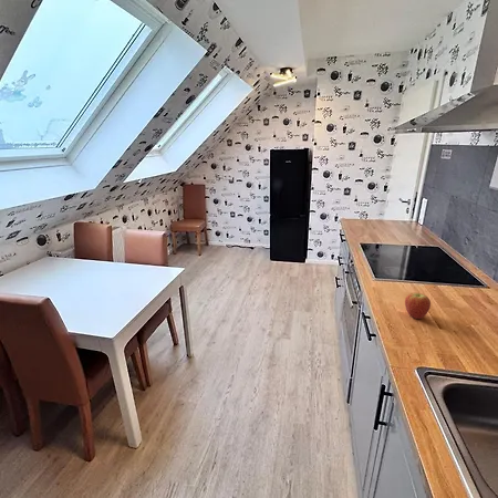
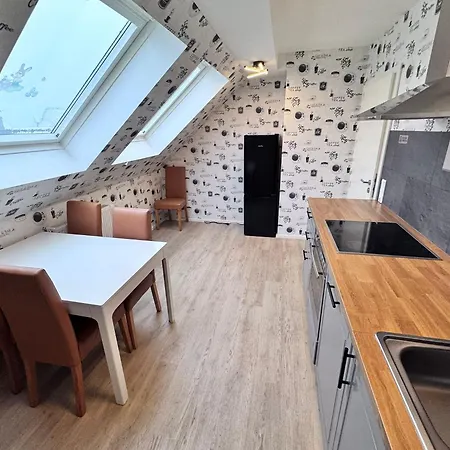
- fruit [404,292,432,320]
